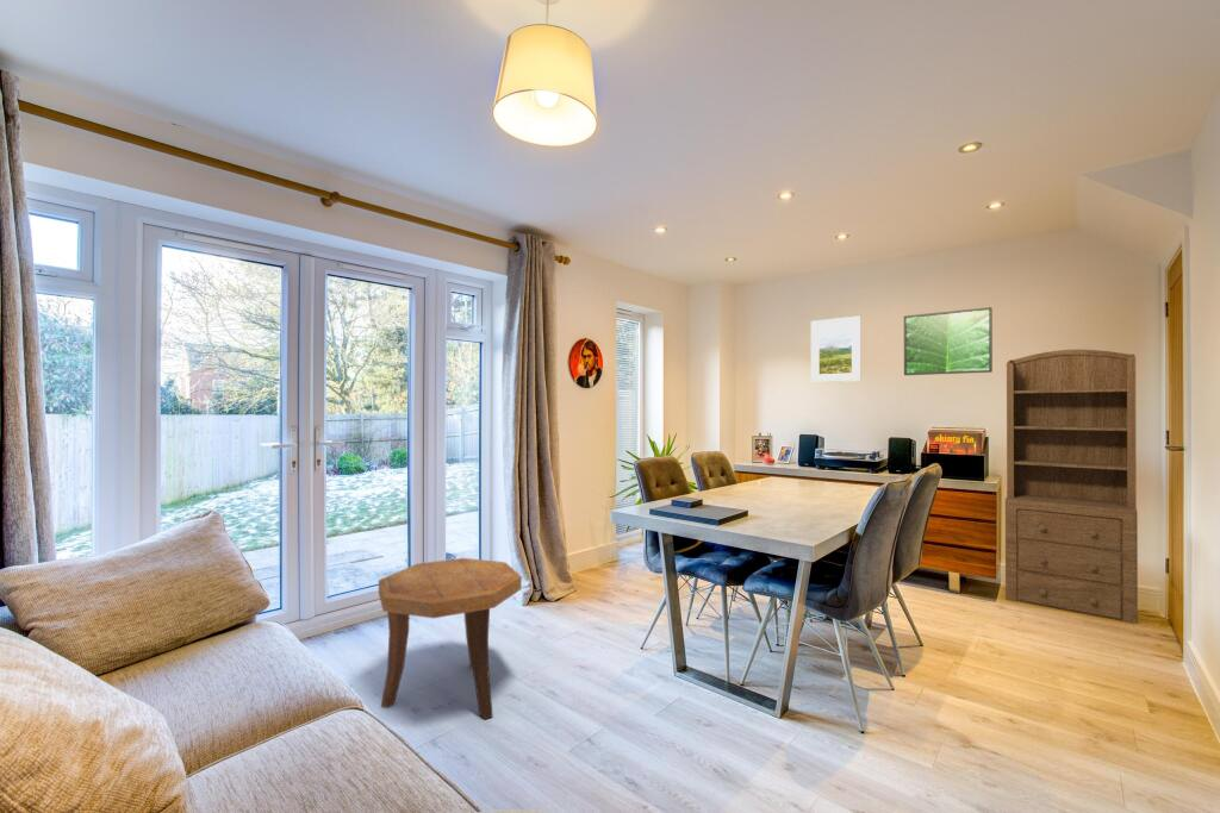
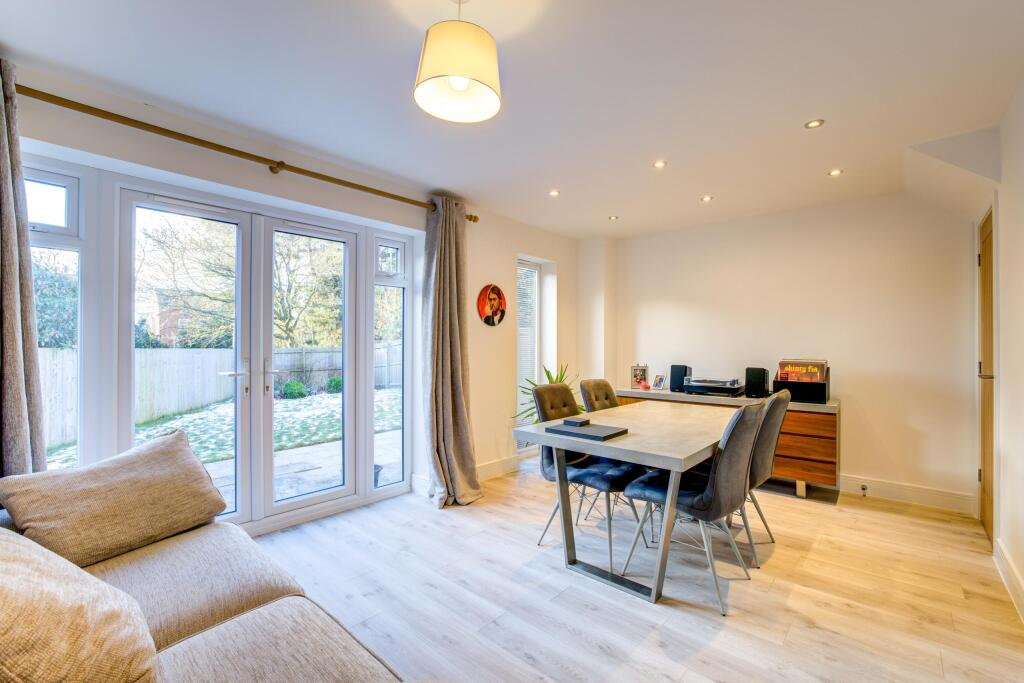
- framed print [903,306,994,376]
- shelving unit [1004,349,1139,625]
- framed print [810,314,863,383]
- side table [378,557,523,720]
